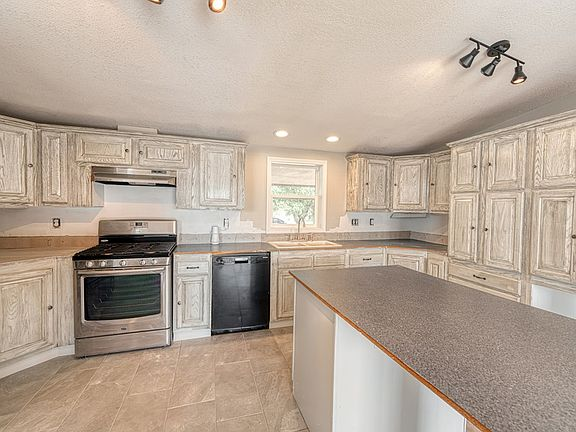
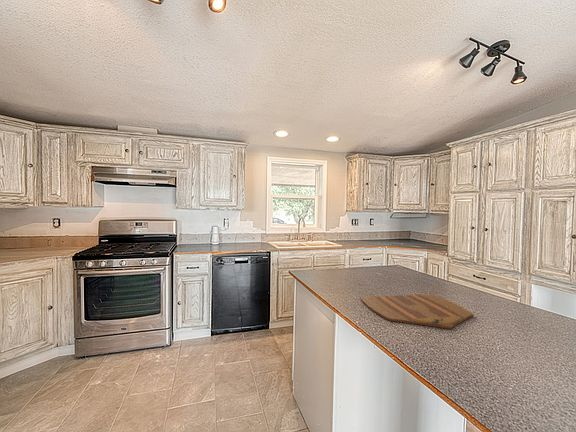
+ cutting board [359,293,474,330]
